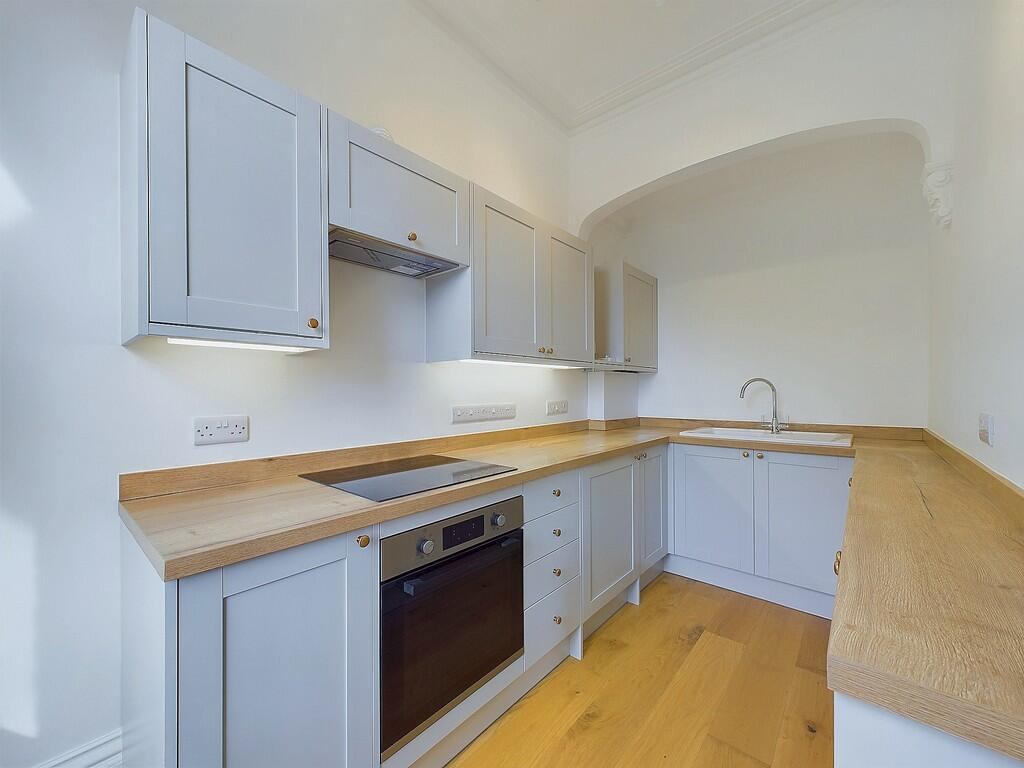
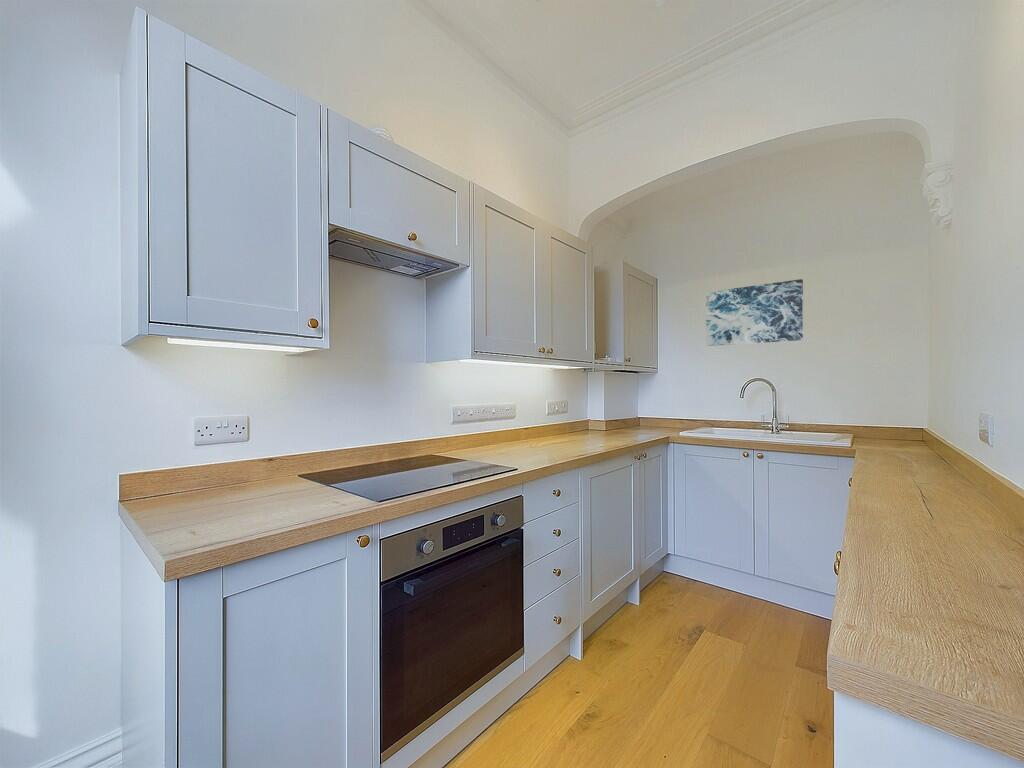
+ wall art [705,278,804,347]
